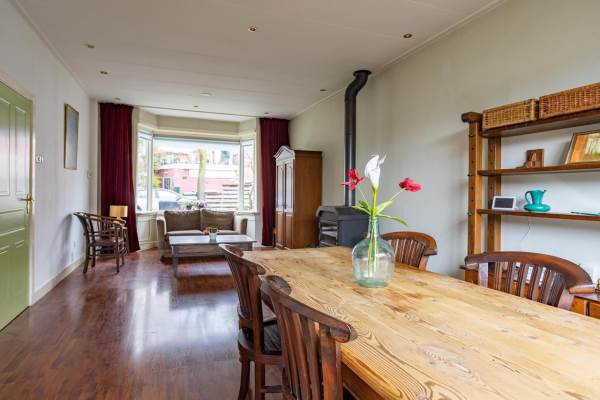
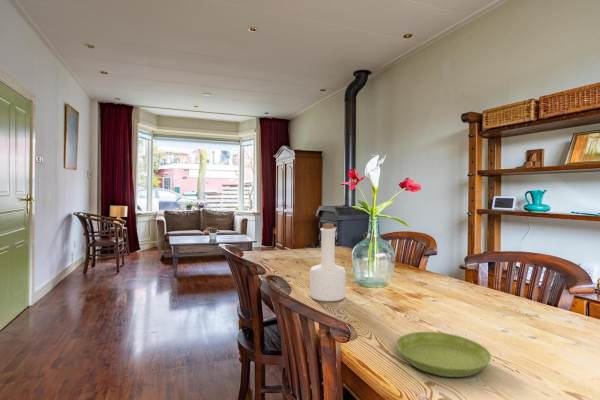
+ saucer [395,331,492,378]
+ bottle [309,222,346,303]
